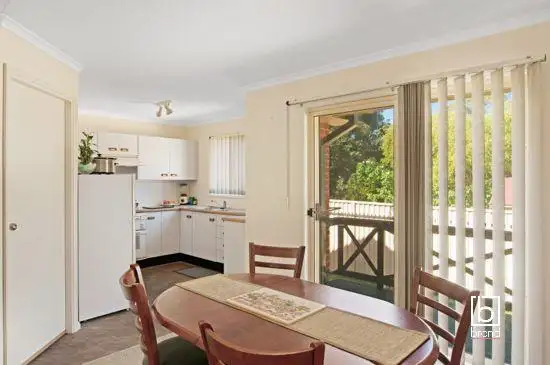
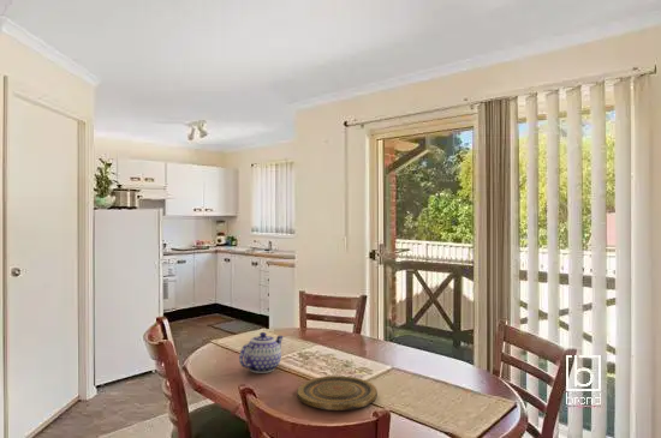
+ plate [296,374,379,412]
+ teapot [238,331,285,374]
